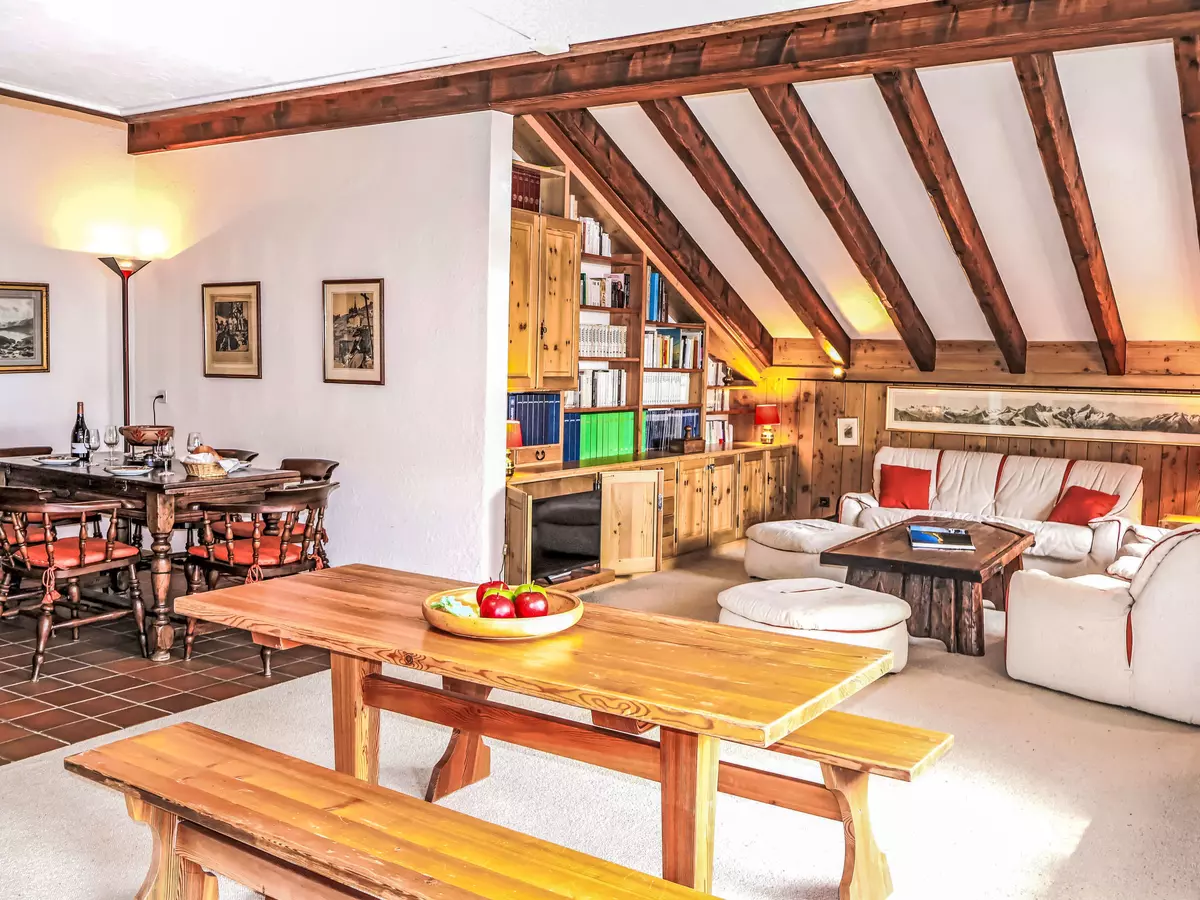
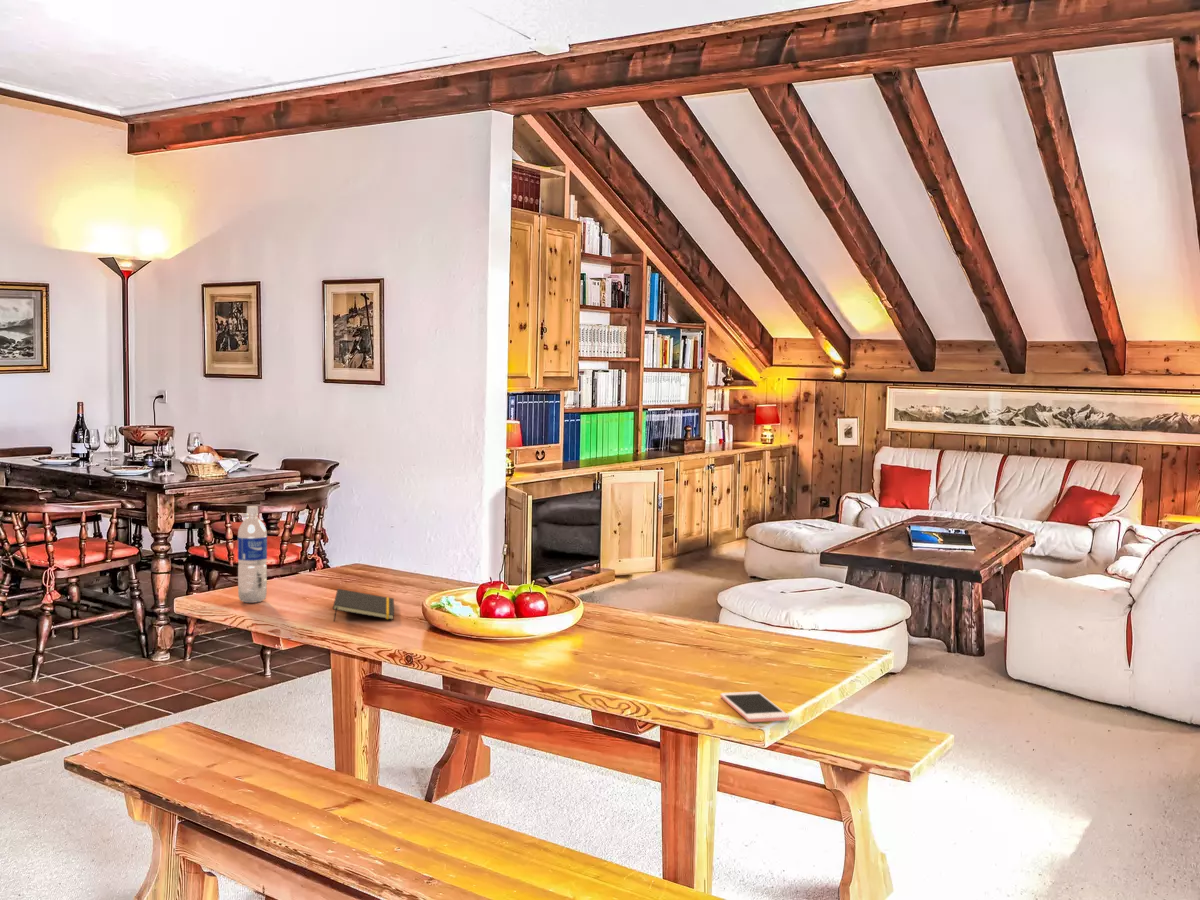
+ notepad [332,588,395,623]
+ cell phone [719,691,790,723]
+ water bottle [237,505,268,604]
